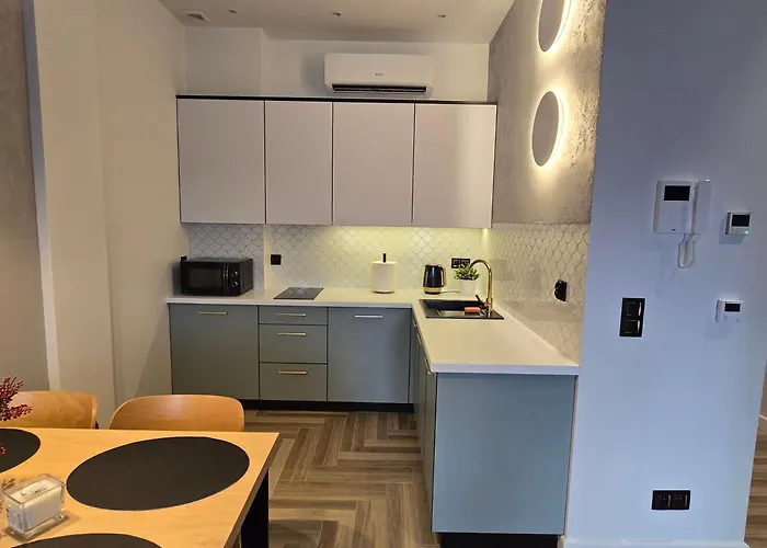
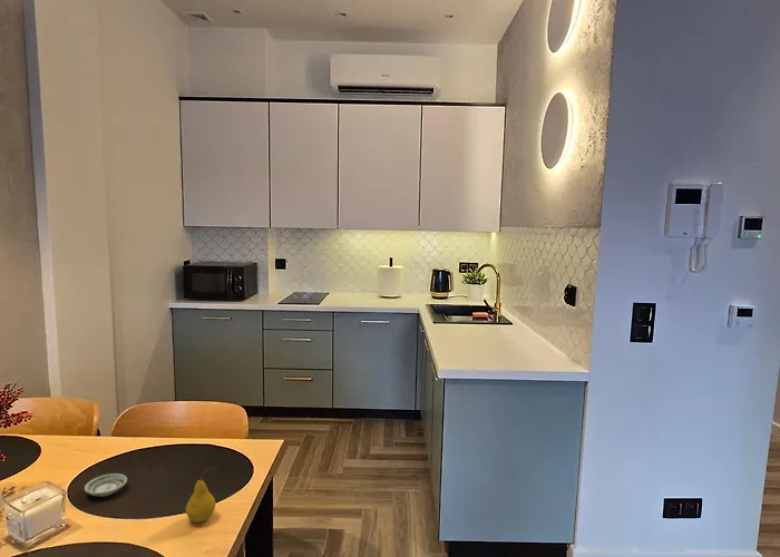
+ saucer [84,472,128,498]
+ fruit [185,468,217,524]
